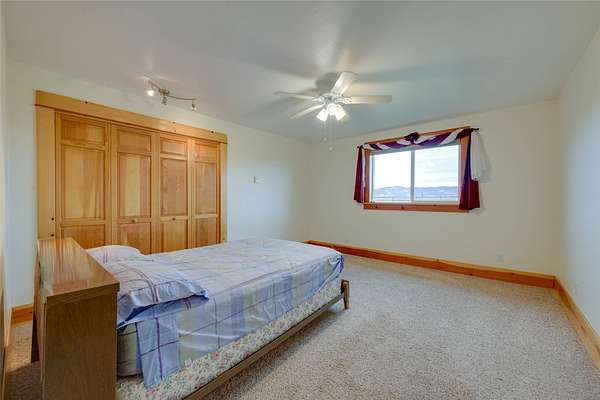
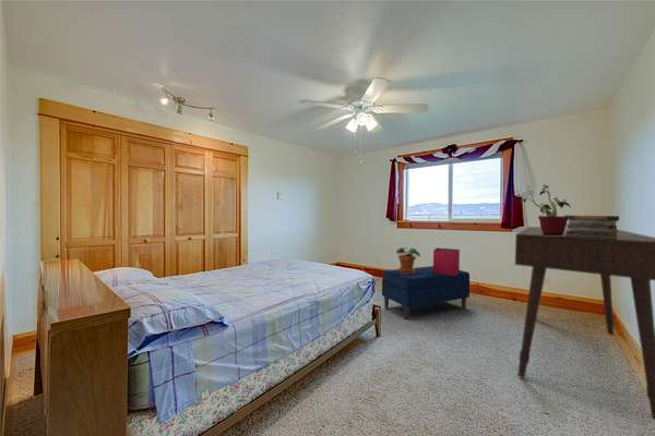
+ potted plant [519,184,572,235]
+ storage bin [432,246,461,276]
+ desk [514,226,655,421]
+ book stack [563,215,620,237]
+ bench [381,265,471,320]
+ potted plant [395,246,421,274]
